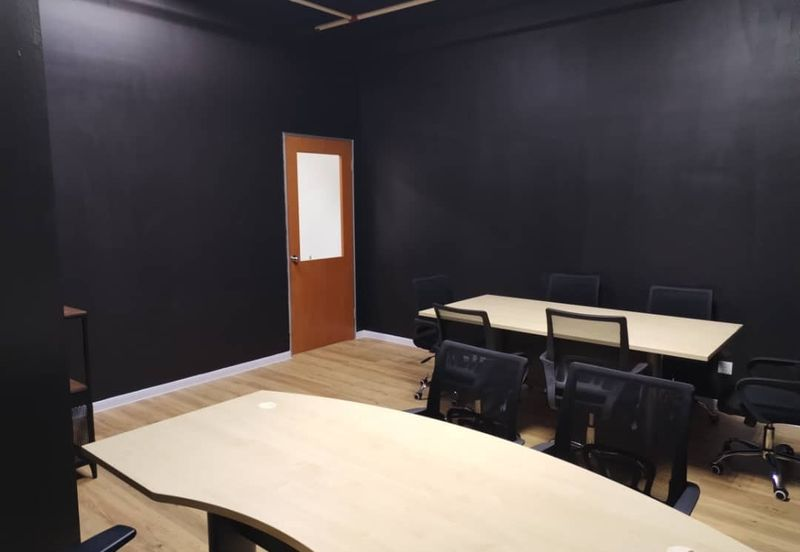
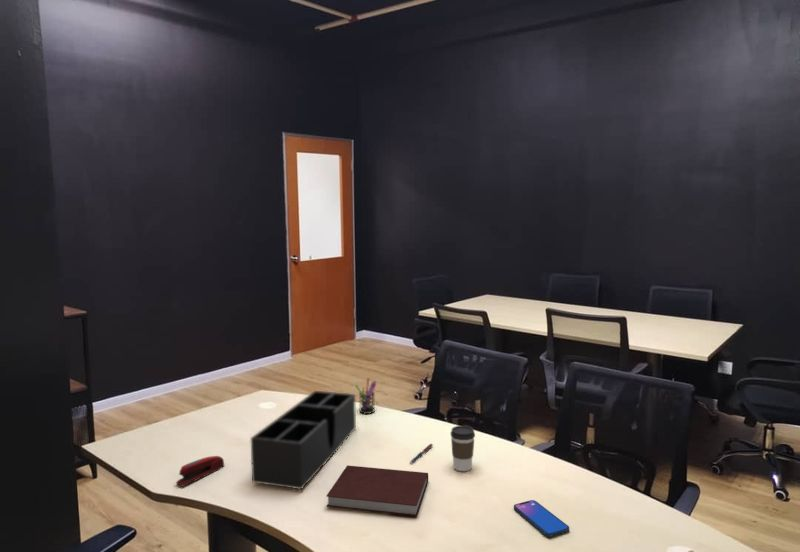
+ desk organizer [250,390,357,490]
+ pen holder [354,377,378,415]
+ notebook [325,464,429,517]
+ pen [410,443,434,464]
+ smartphone [513,499,570,537]
+ stapler [175,455,225,487]
+ coffee cup [450,425,476,472]
